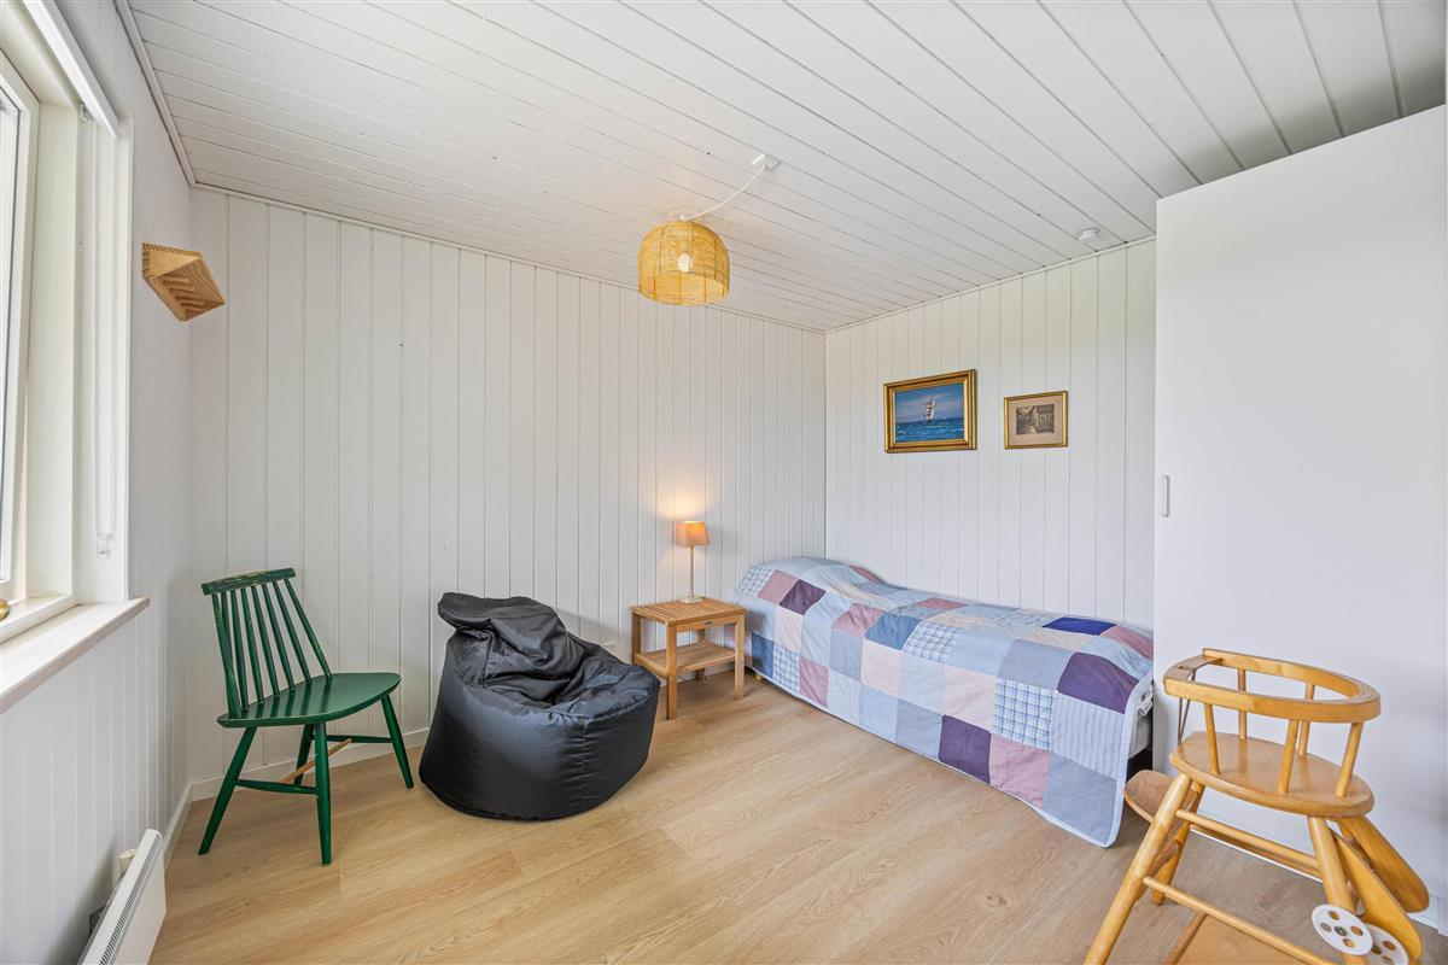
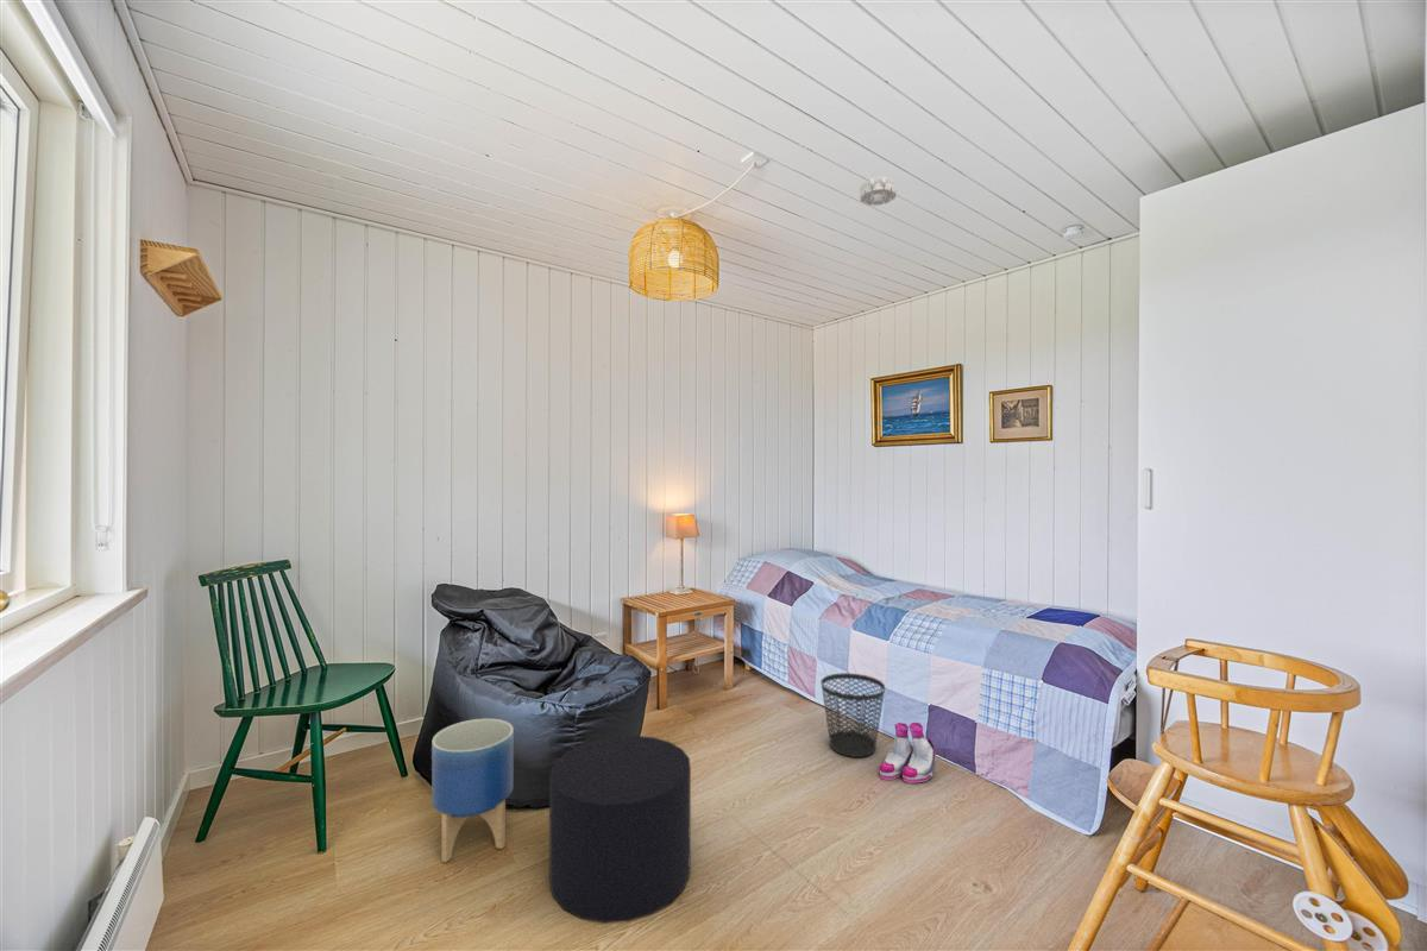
+ boots [879,722,937,785]
+ planter [430,718,515,863]
+ stool [548,735,692,924]
+ smoke detector [859,176,898,207]
+ wastebasket [821,672,886,758]
